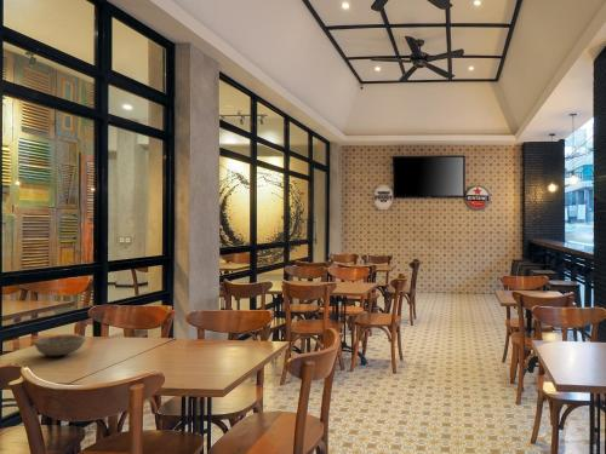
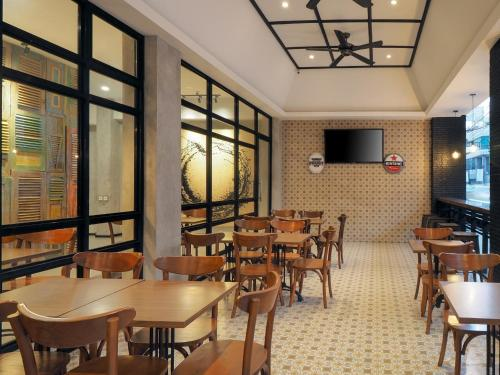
- bowl [33,334,86,357]
